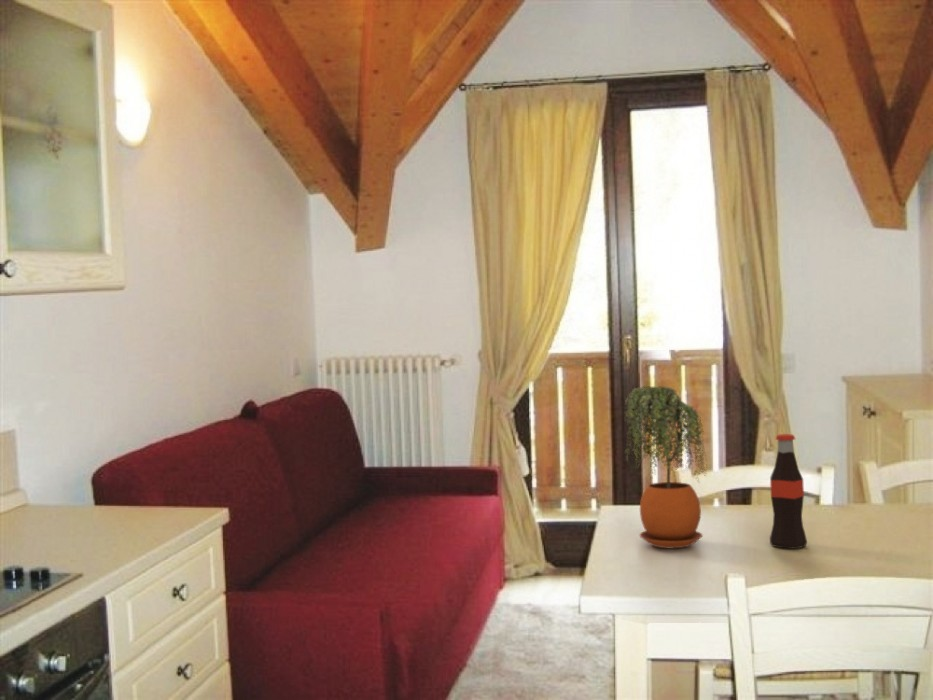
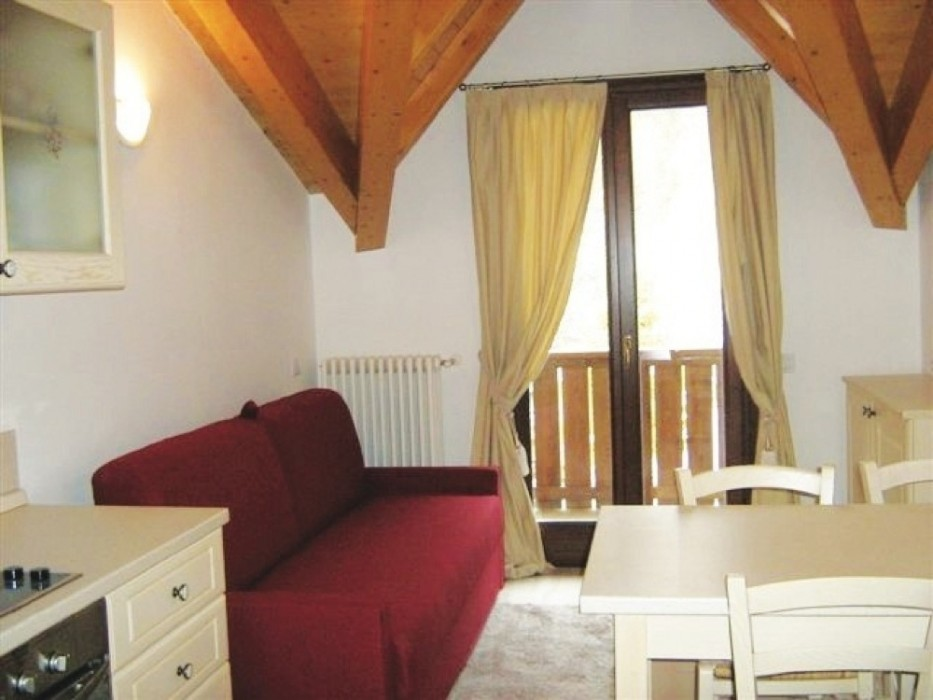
- bottle [769,433,808,550]
- potted plant [623,385,708,549]
